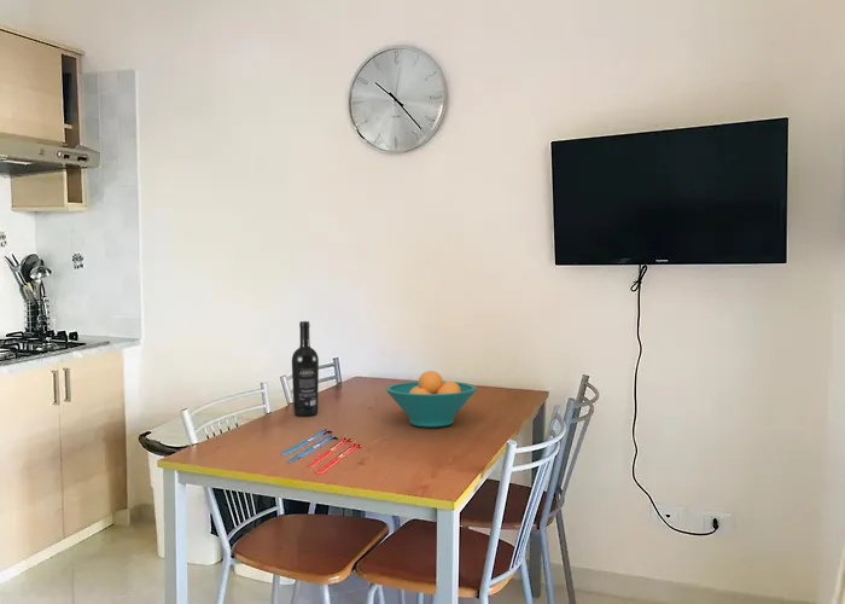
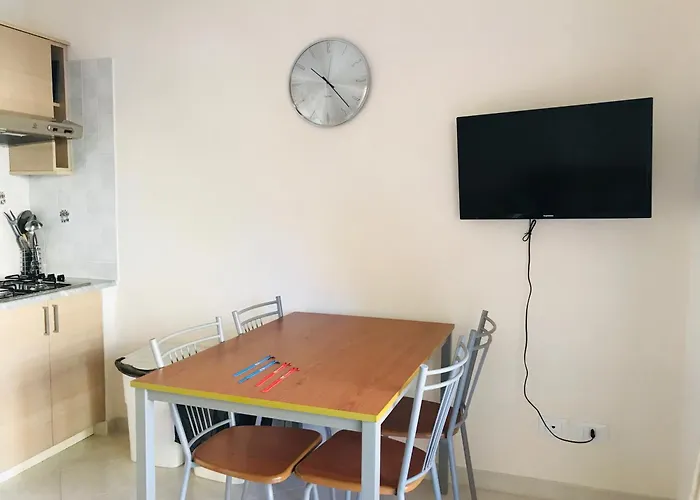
- fruit bowl [385,370,478,428]
- wine bottle [291,320,320,417]
